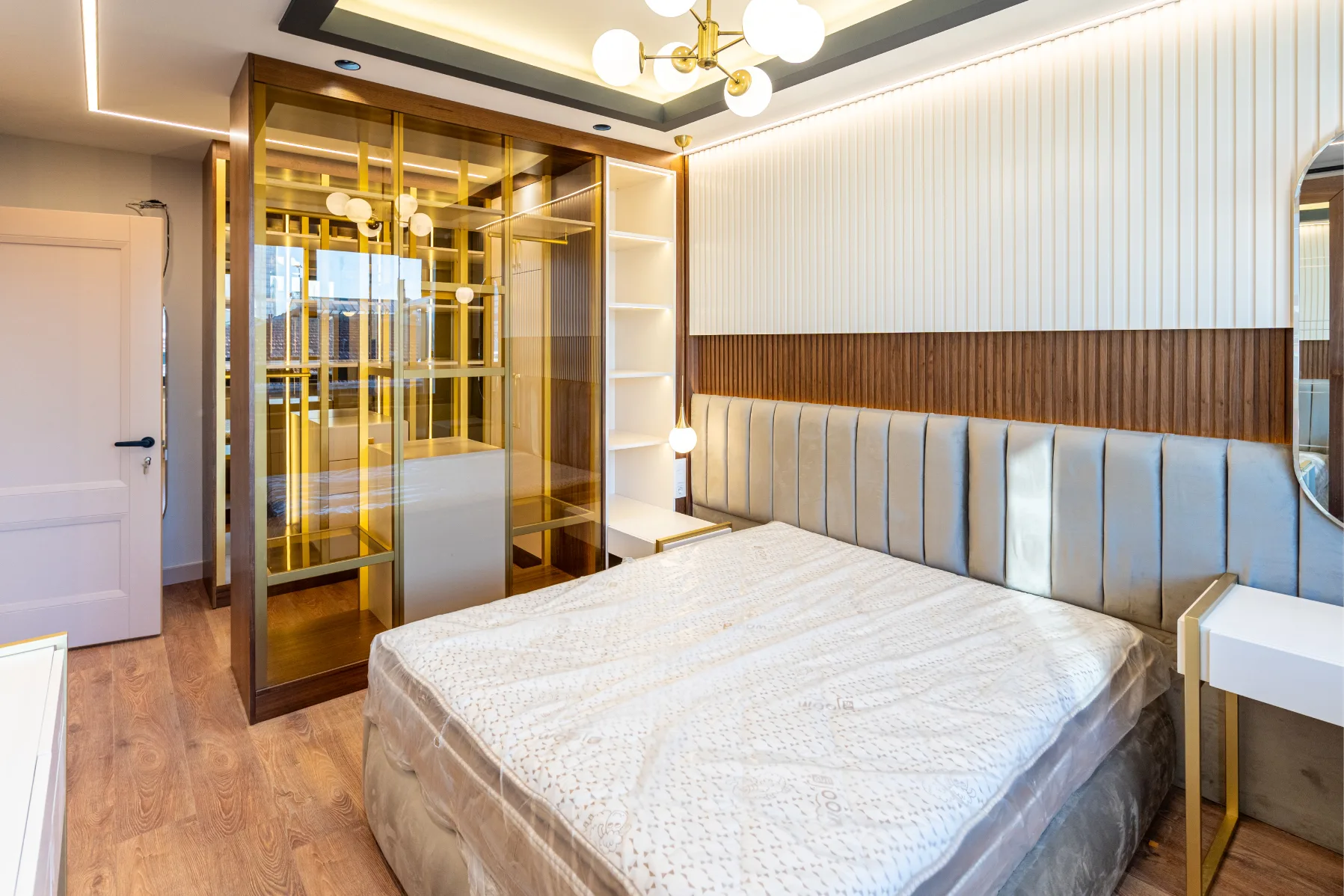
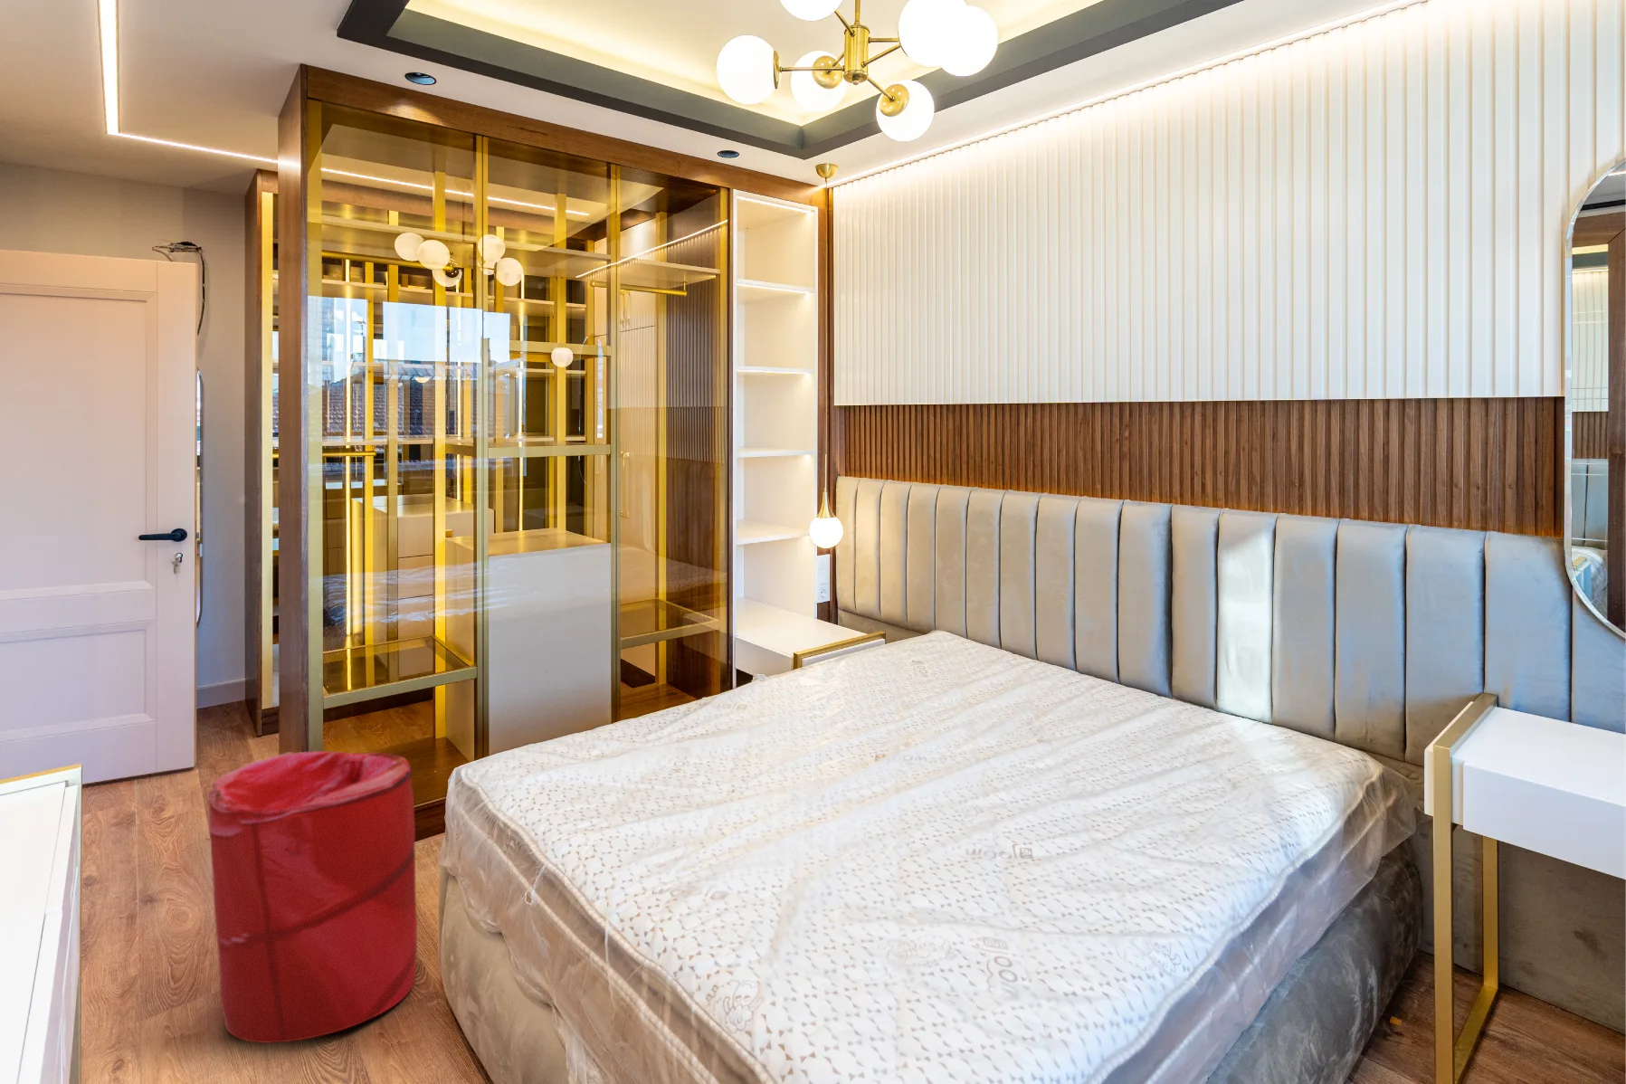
+ laundry hamper [207,750,419,1044]
